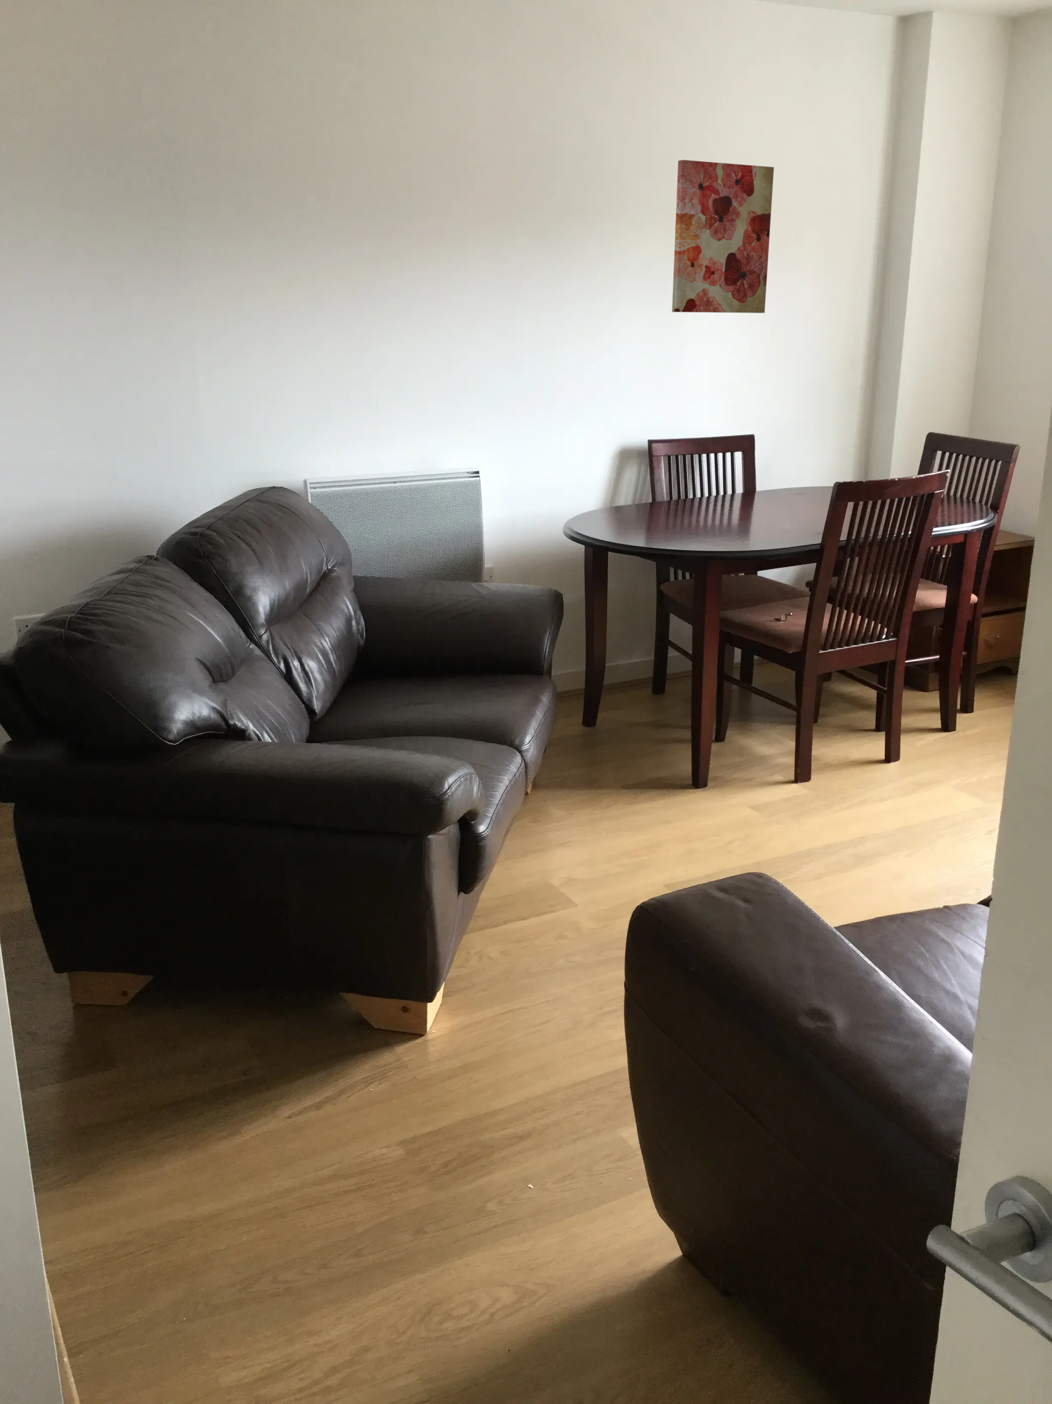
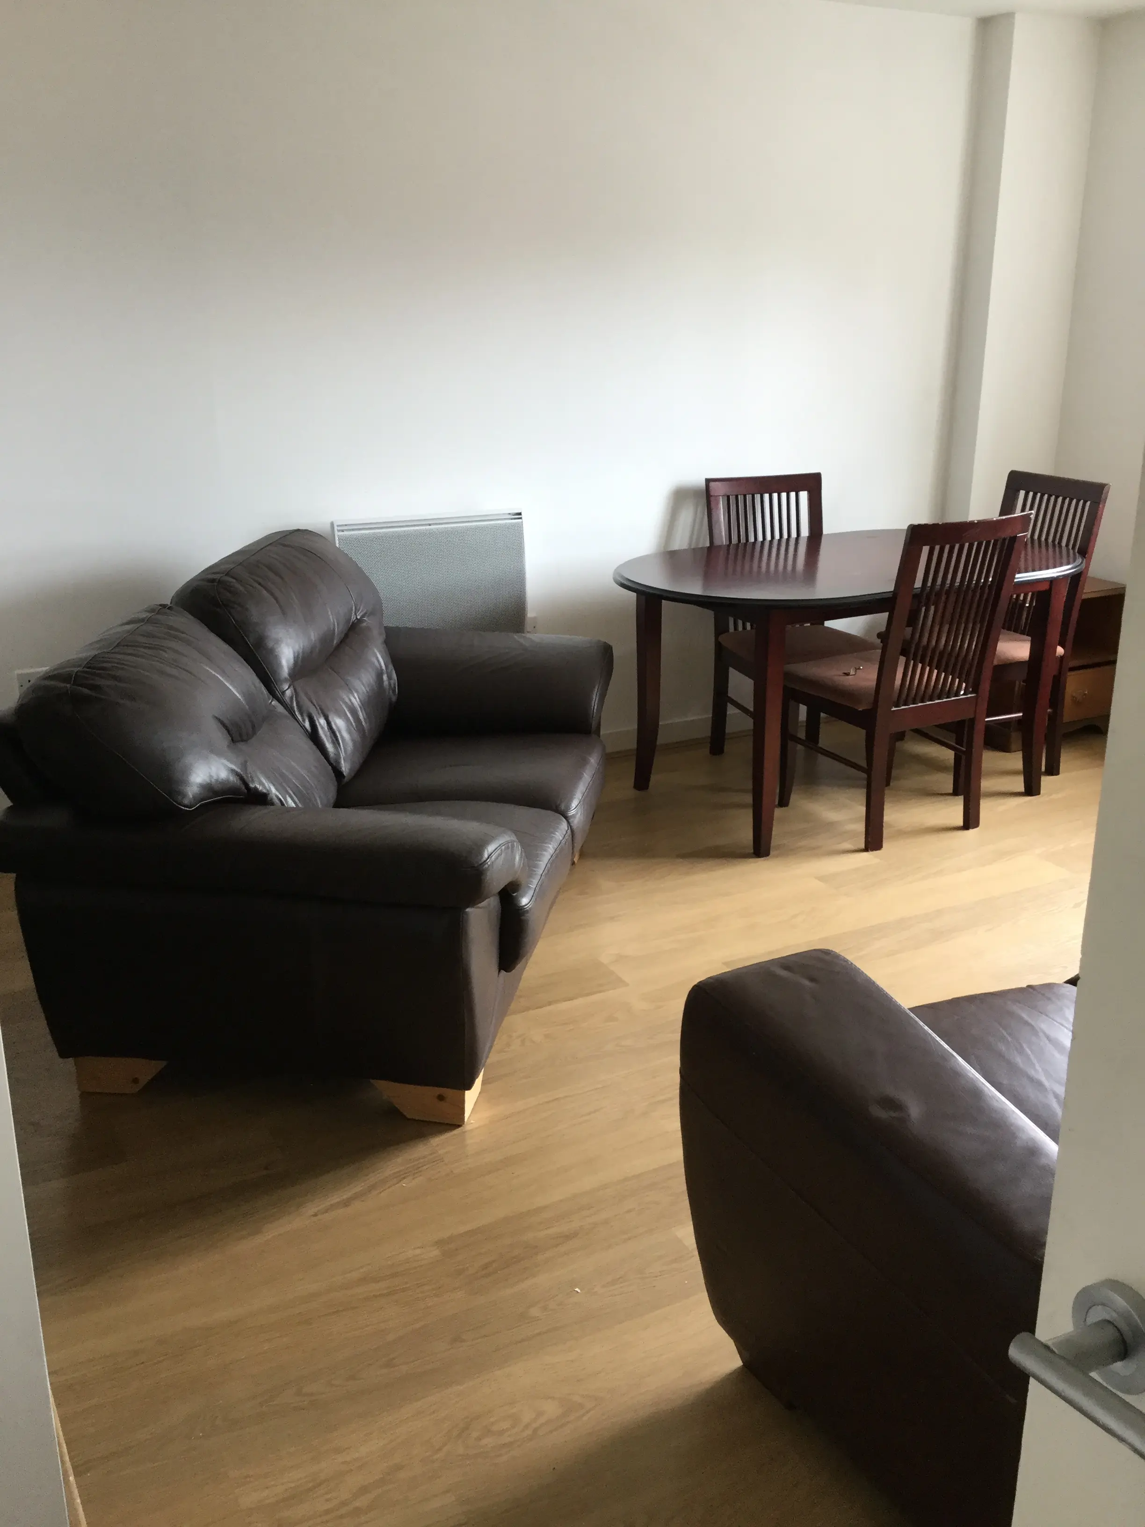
- wall art [672,159,775,314]
